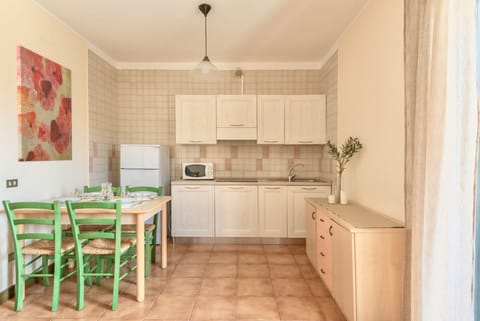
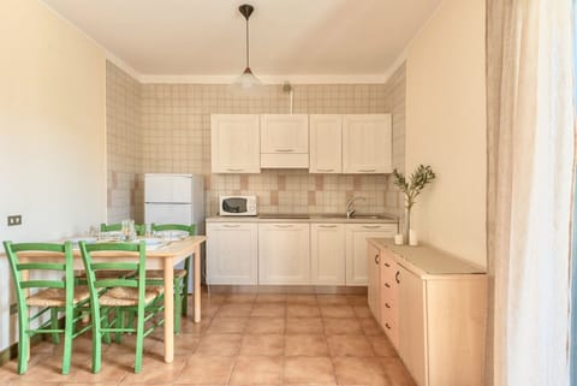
- wall art [16,44,73,163]
